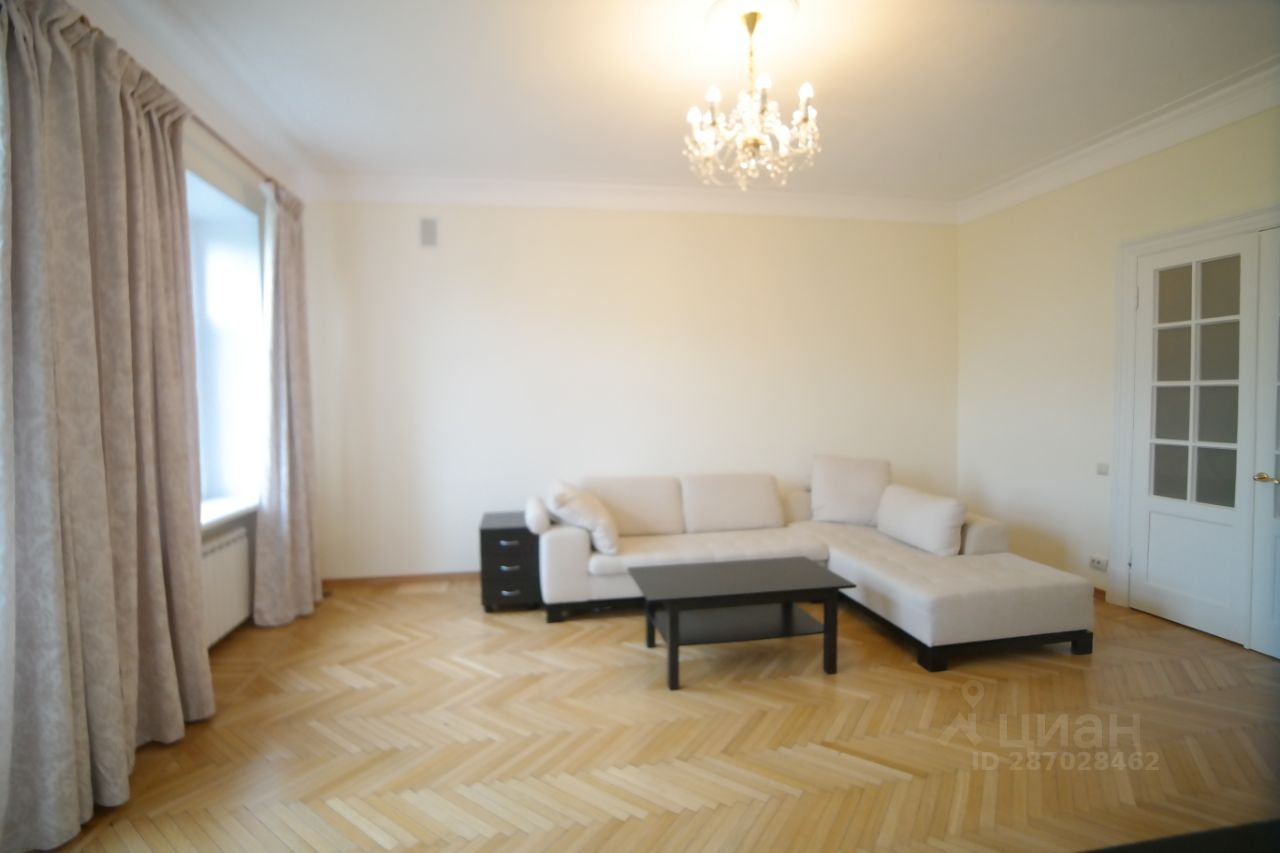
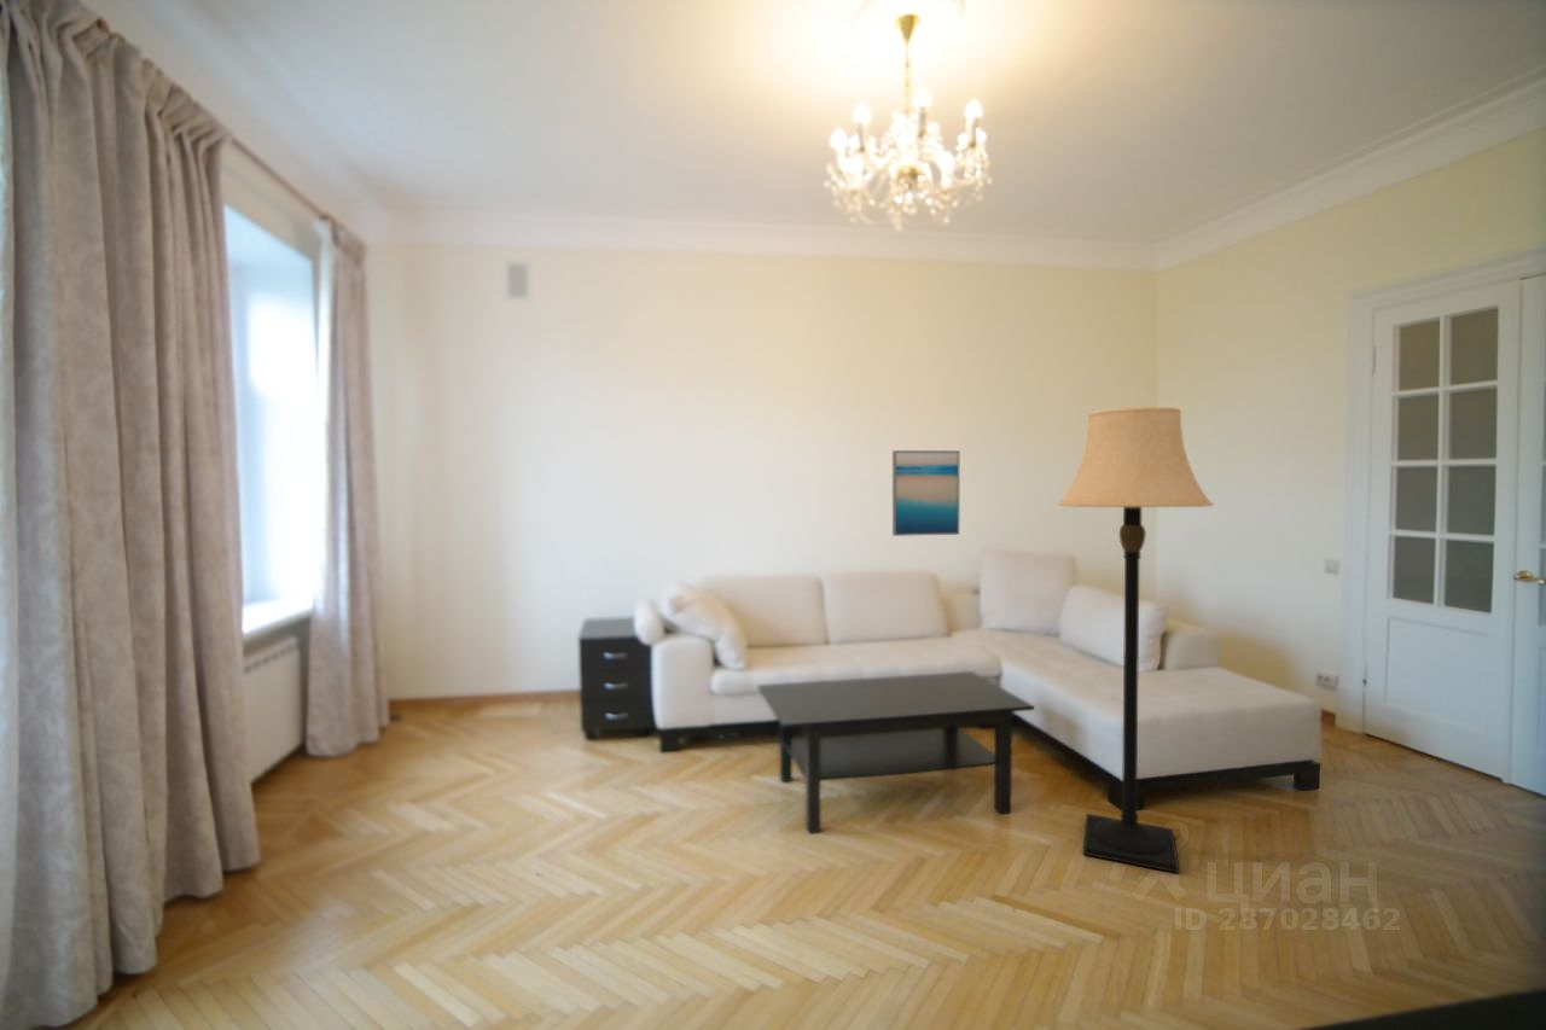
+ wall art [891,449,961,537]
+ lamp [1057,406,1215,874]
